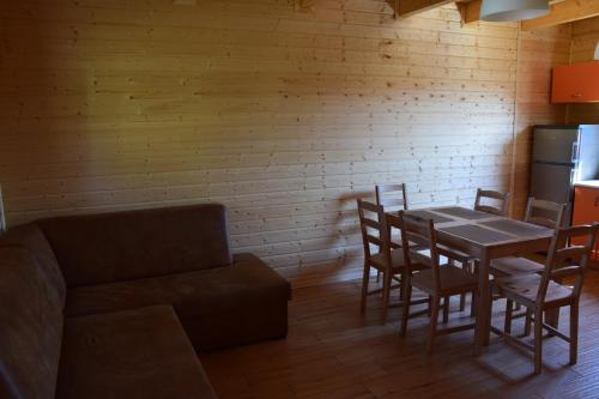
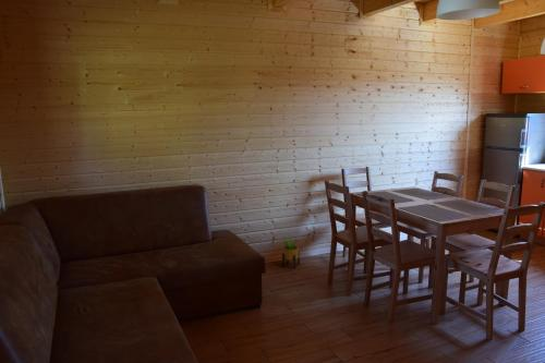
+ potted plant [281,234,301,269]
